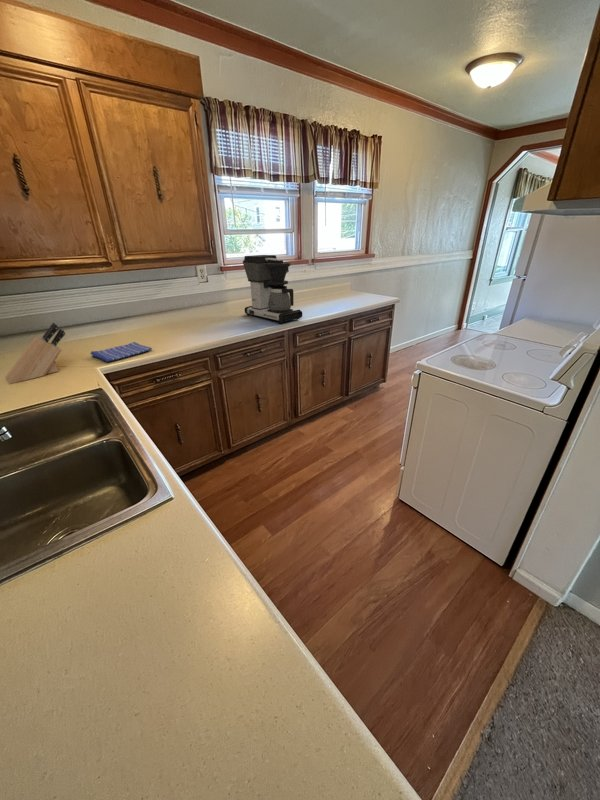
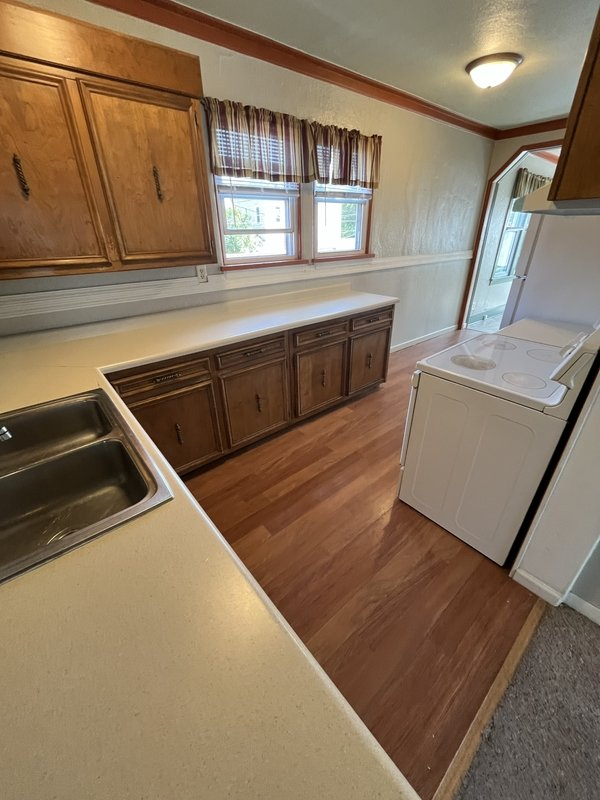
- knife block [4,321,66,385]
- dish towel [89,341,153,363]
- coffee maker [242,254,303,324]
